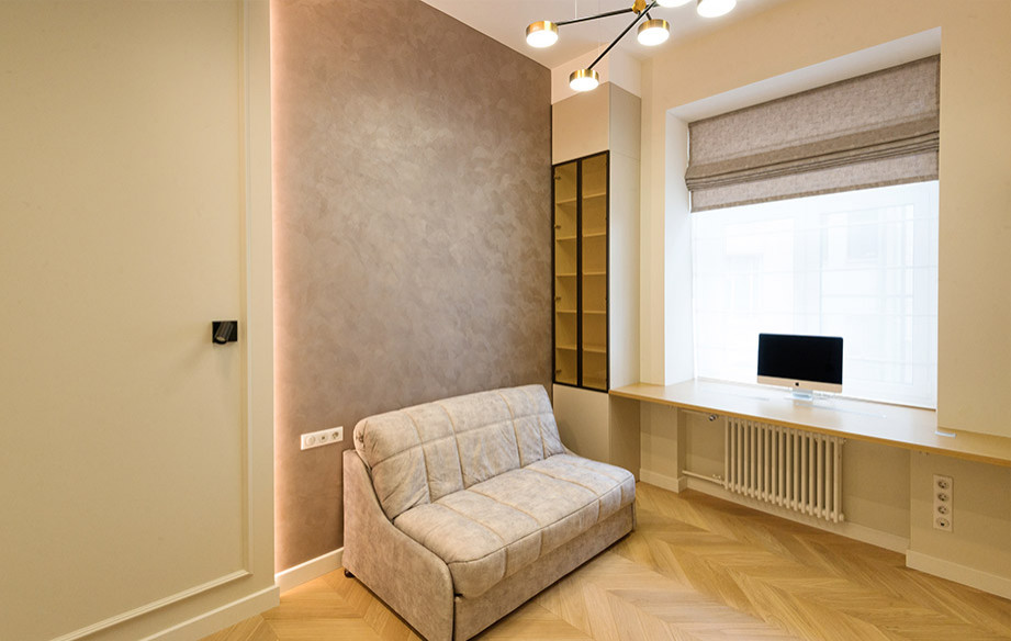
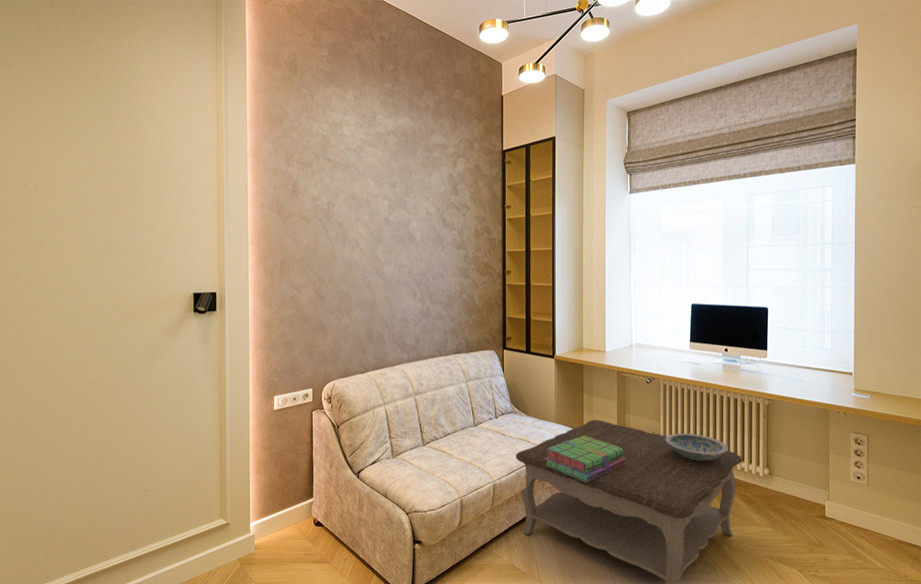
+ ceramic bowl [666,432,729,461]
+ coffee table [515,419,743,584]
+ stack of books [545,436,625,482]
